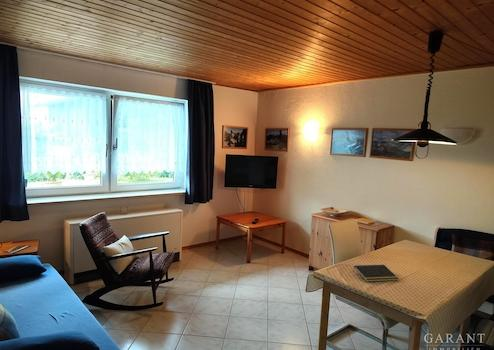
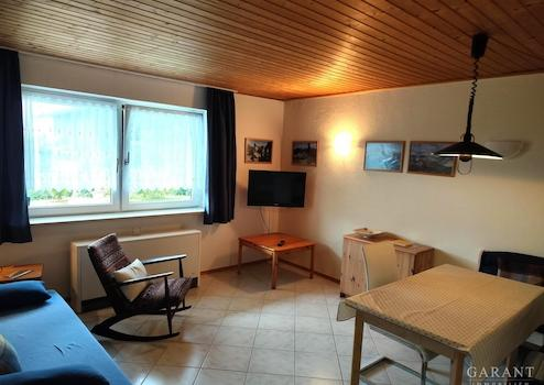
- notepad [352,264,400,283]
